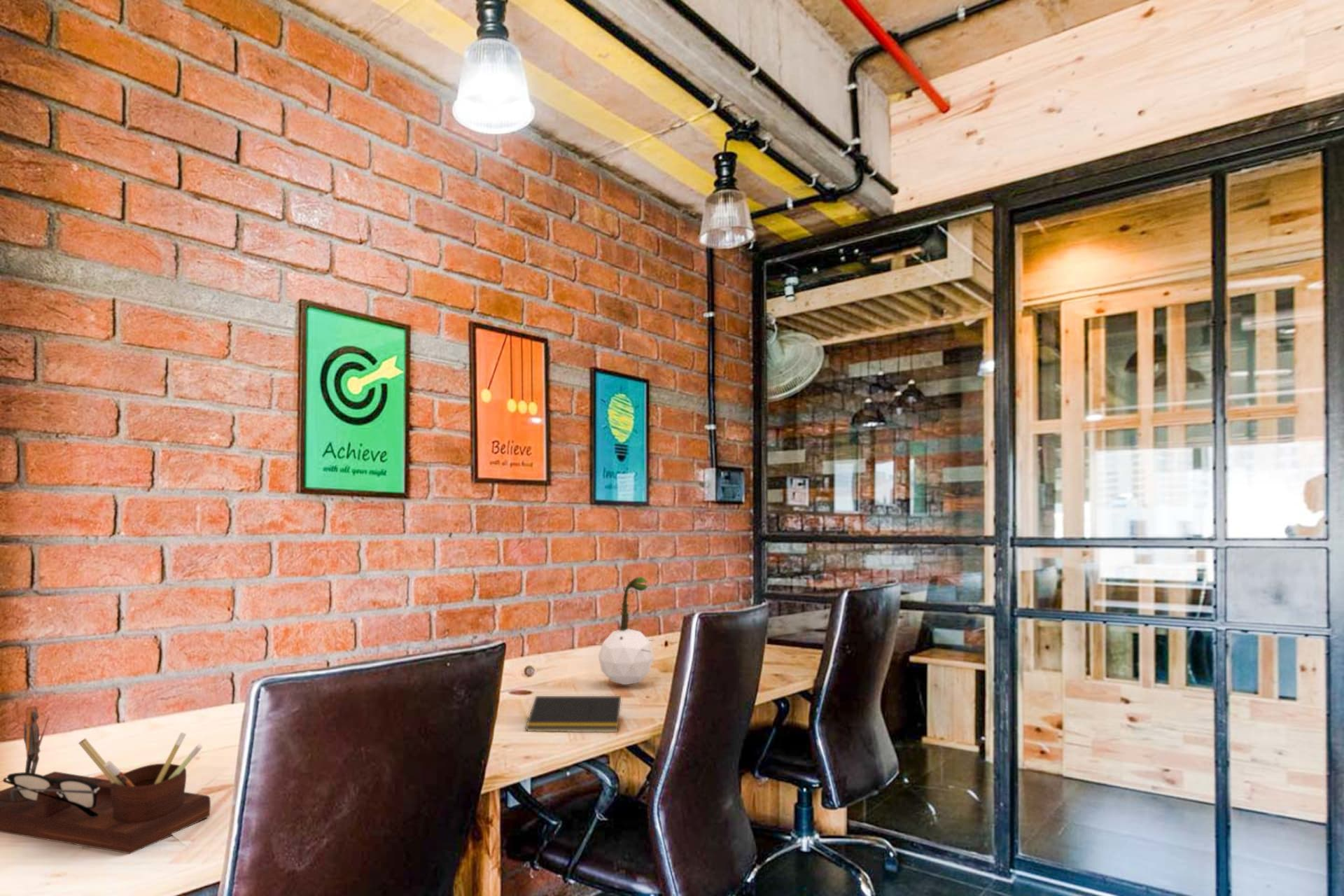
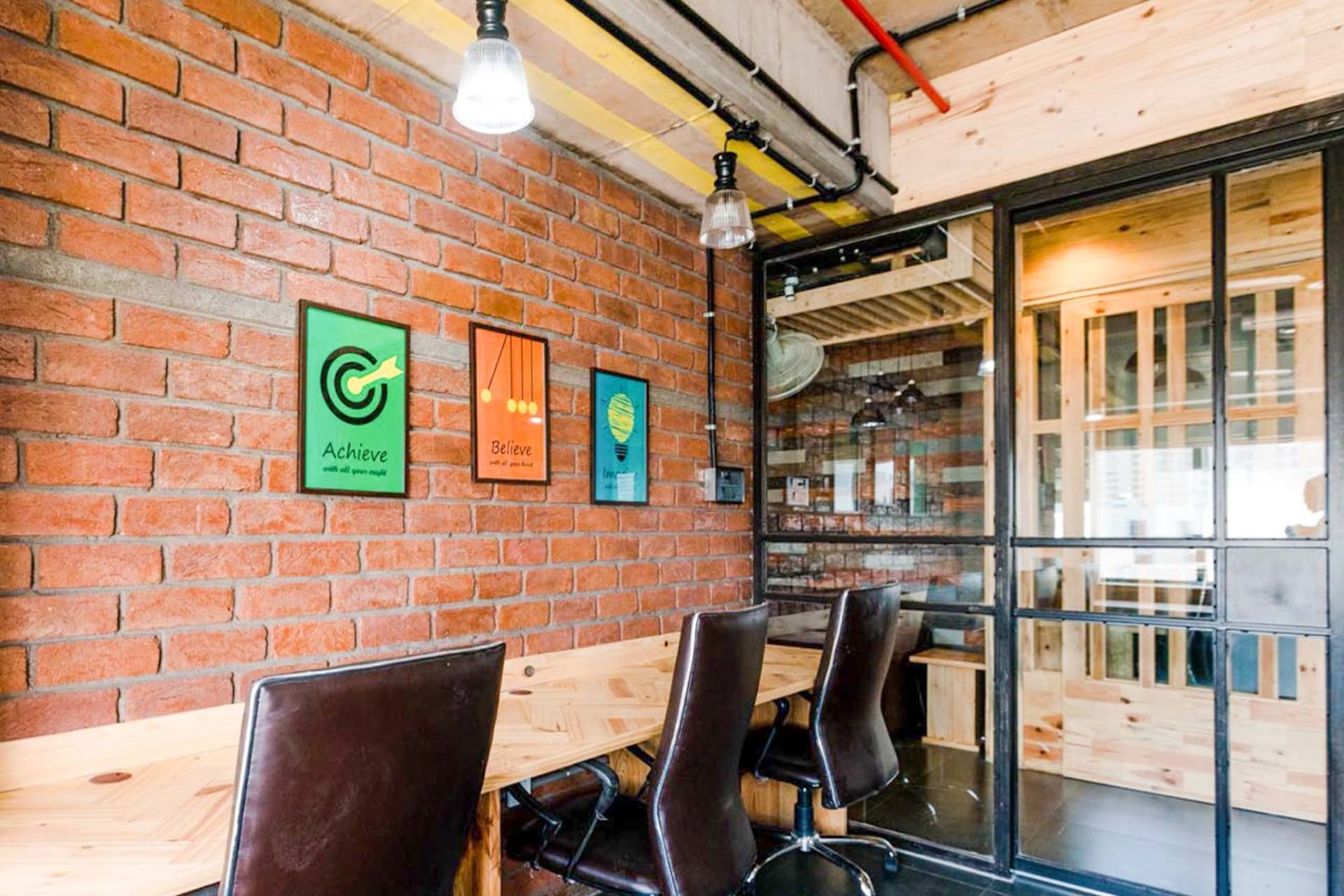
- desk organizer [0,705,211,855]
- plant [587,576,655,685]
- notepad [525,695,622,733]
